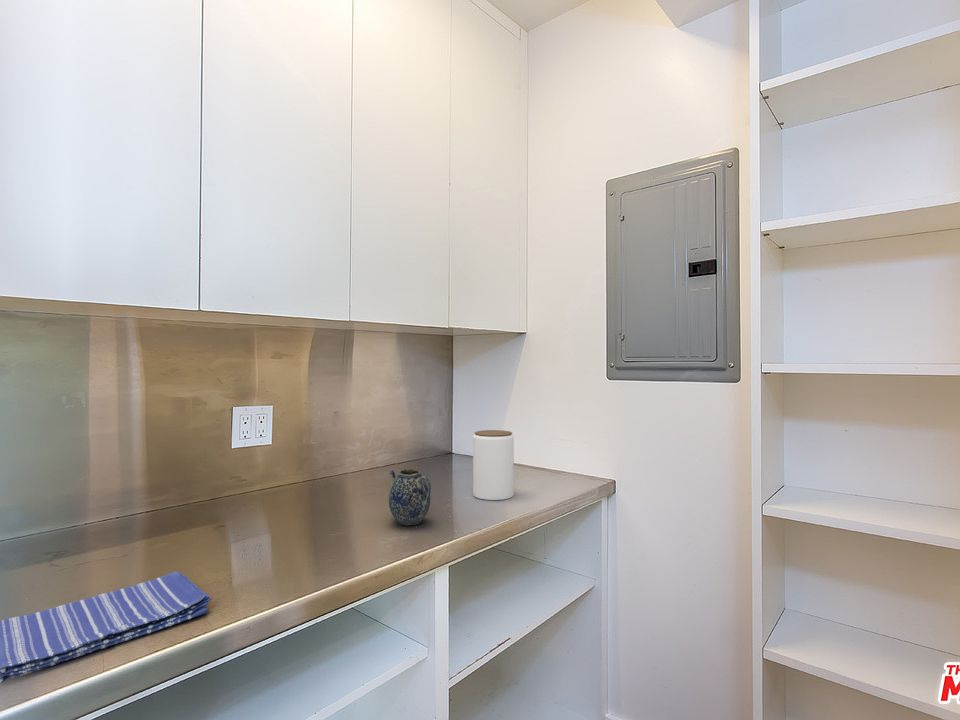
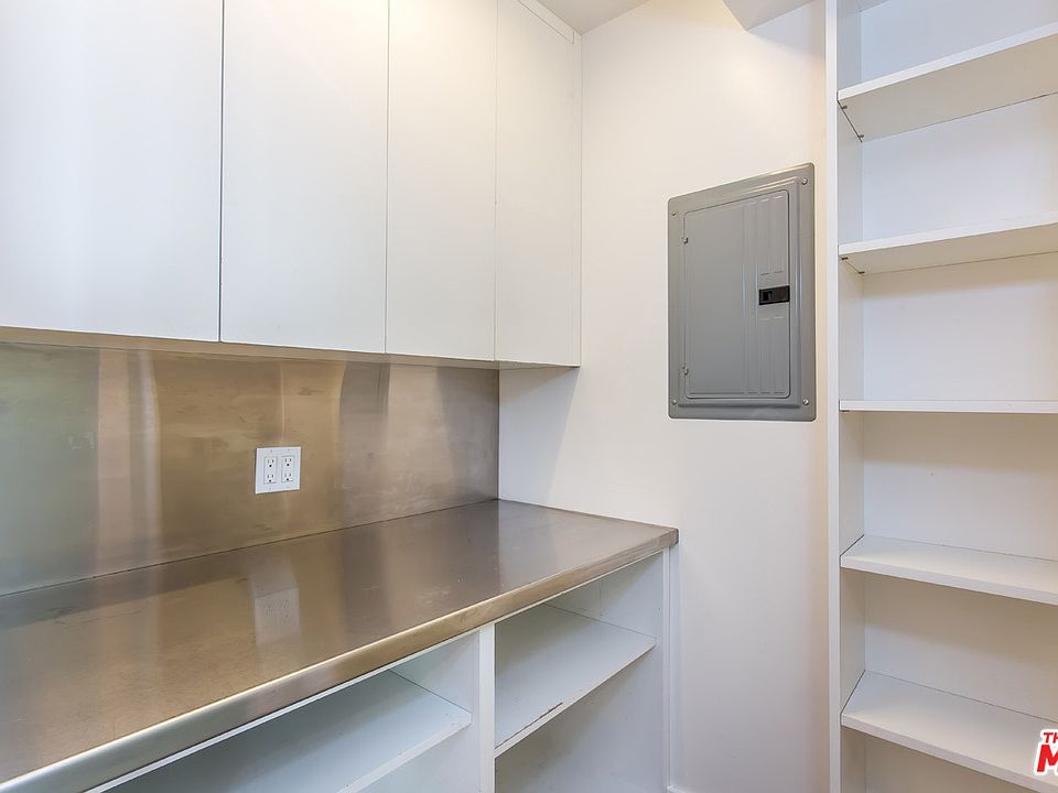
- jar [472,429,515,501]
- dish towel [0,571,212,684]
- teapot [388,468,432,527]
